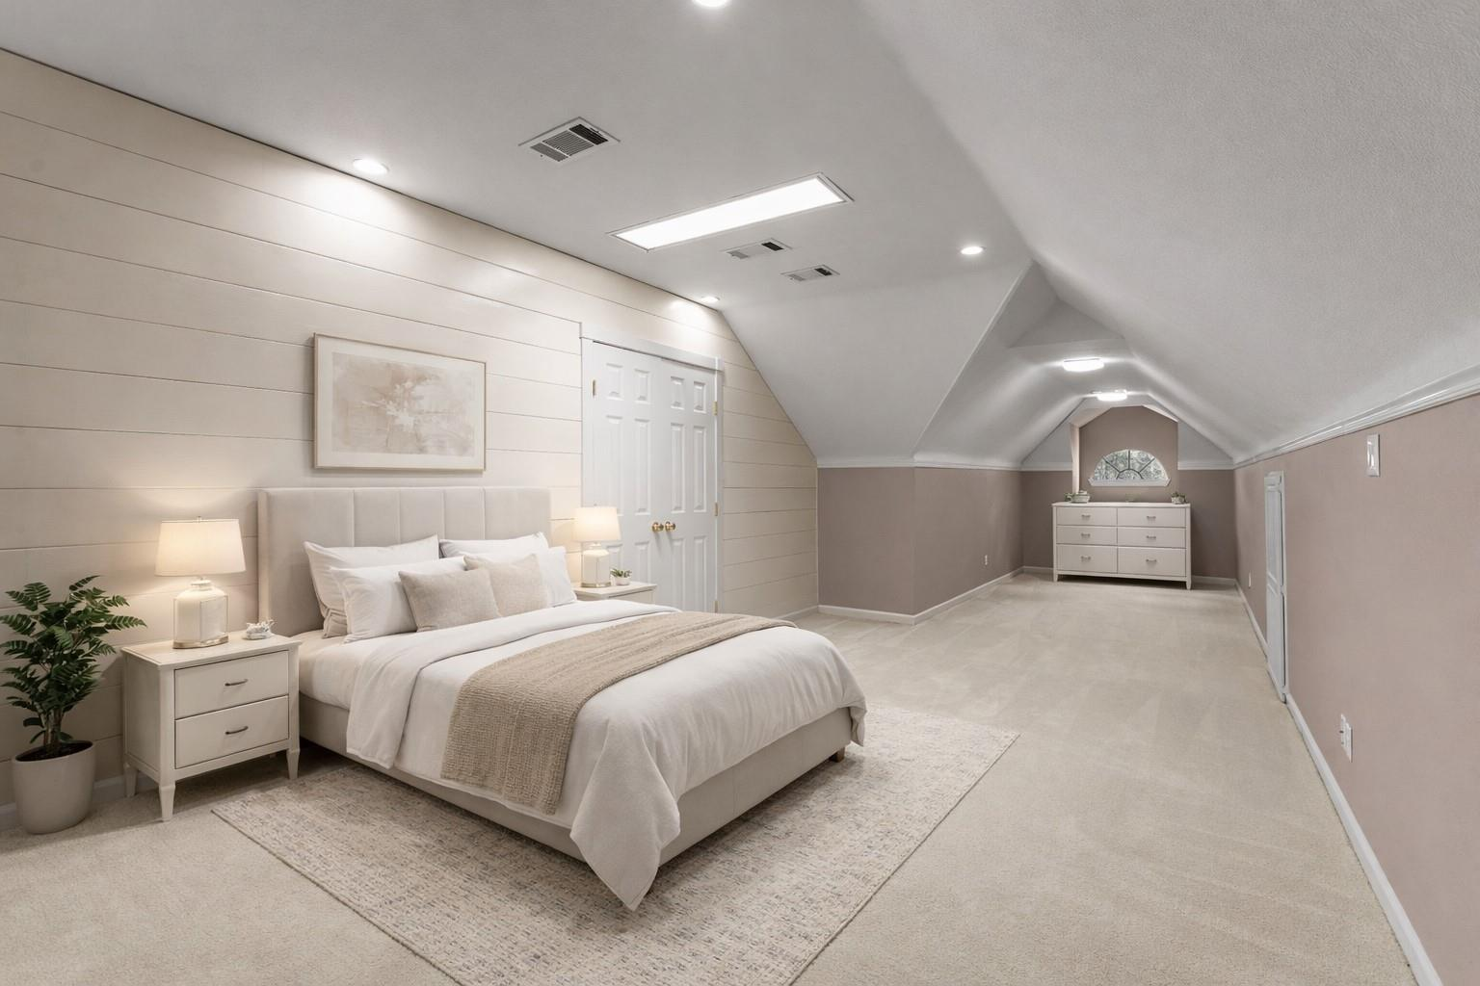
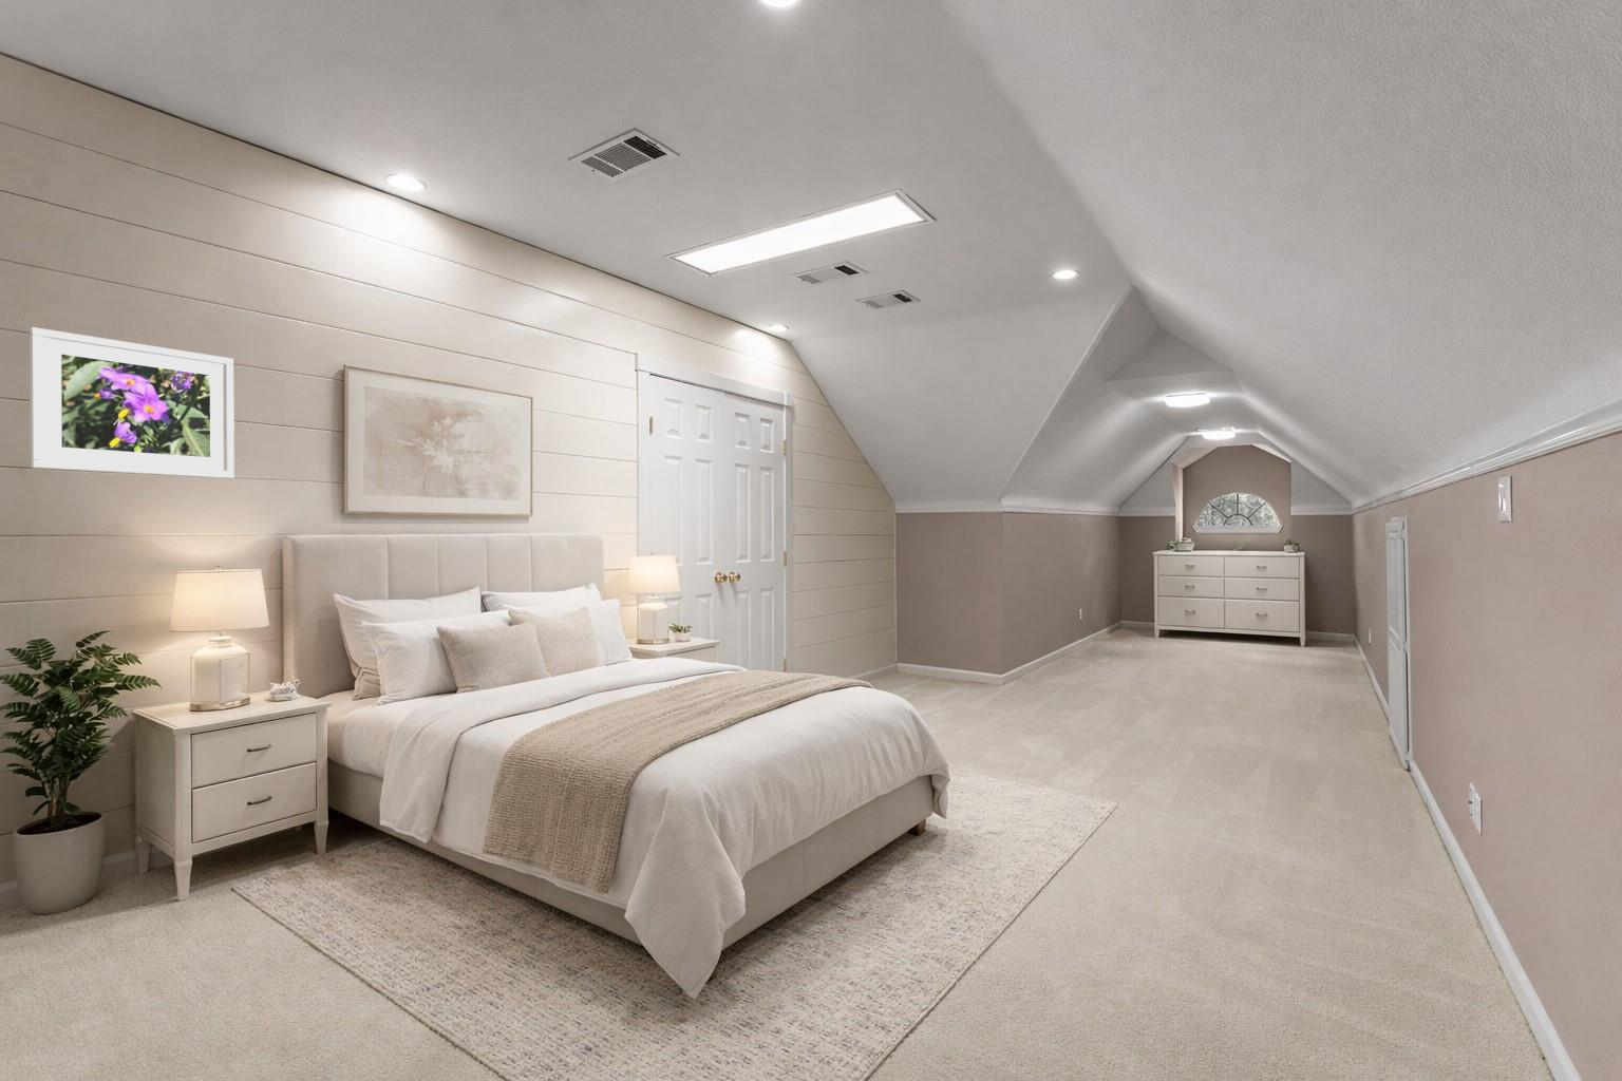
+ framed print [29,326,235,479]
